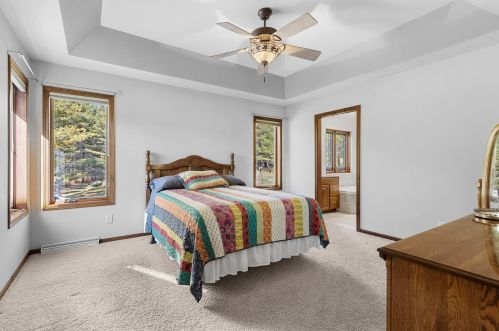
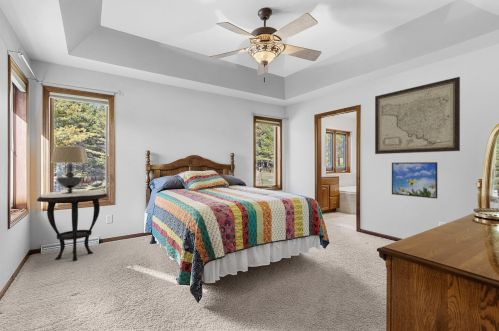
+ table lamp [49,145,89,194]
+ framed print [391,161,438,200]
+ wall art [374,76,461,155]
+ side table [36,189,109,262]
